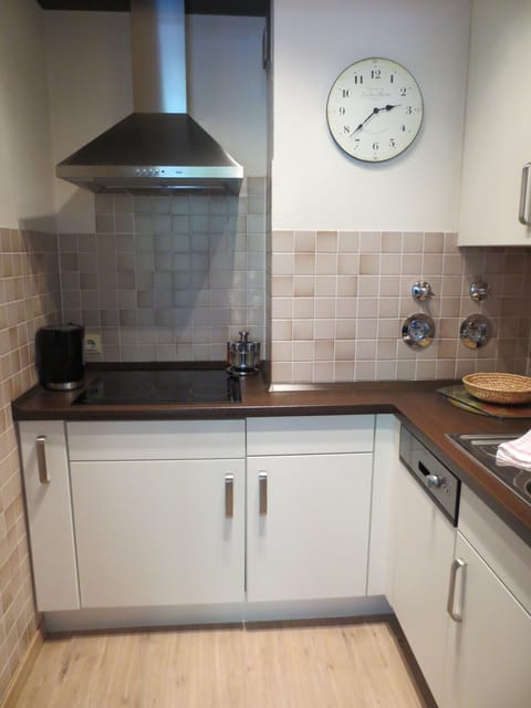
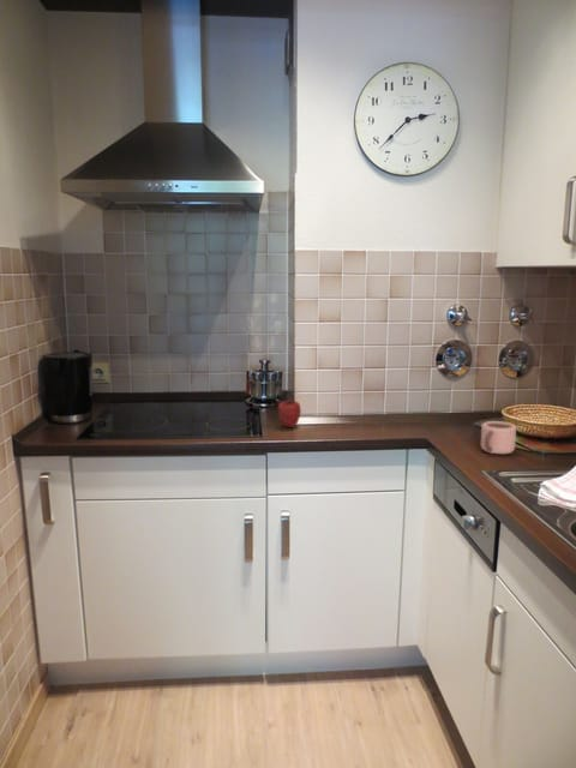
+ apple [277,397,302,428]
+ mug [480,420,517,456]
